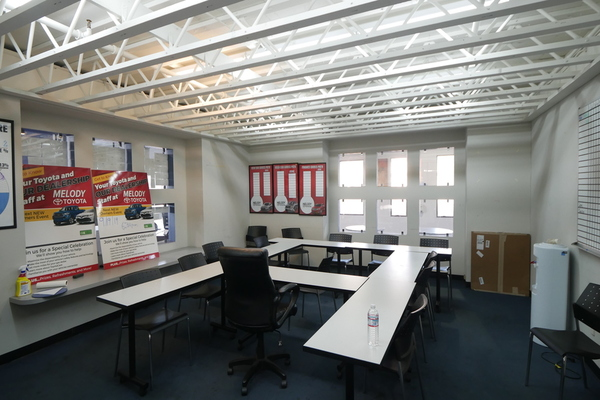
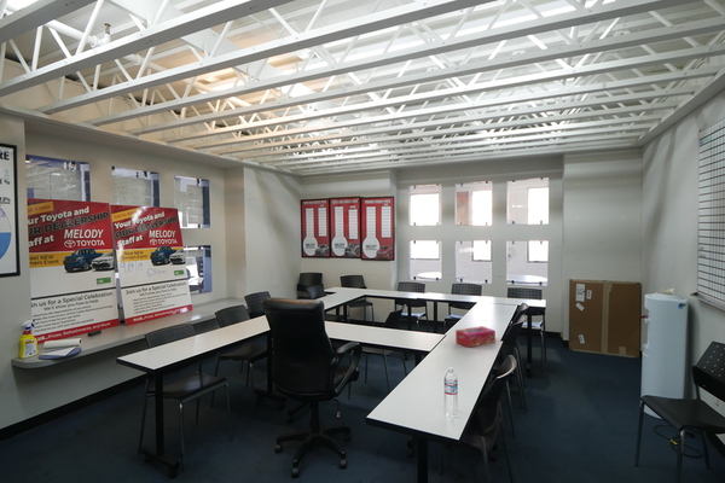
+ tissue box [454,325,497,349]
